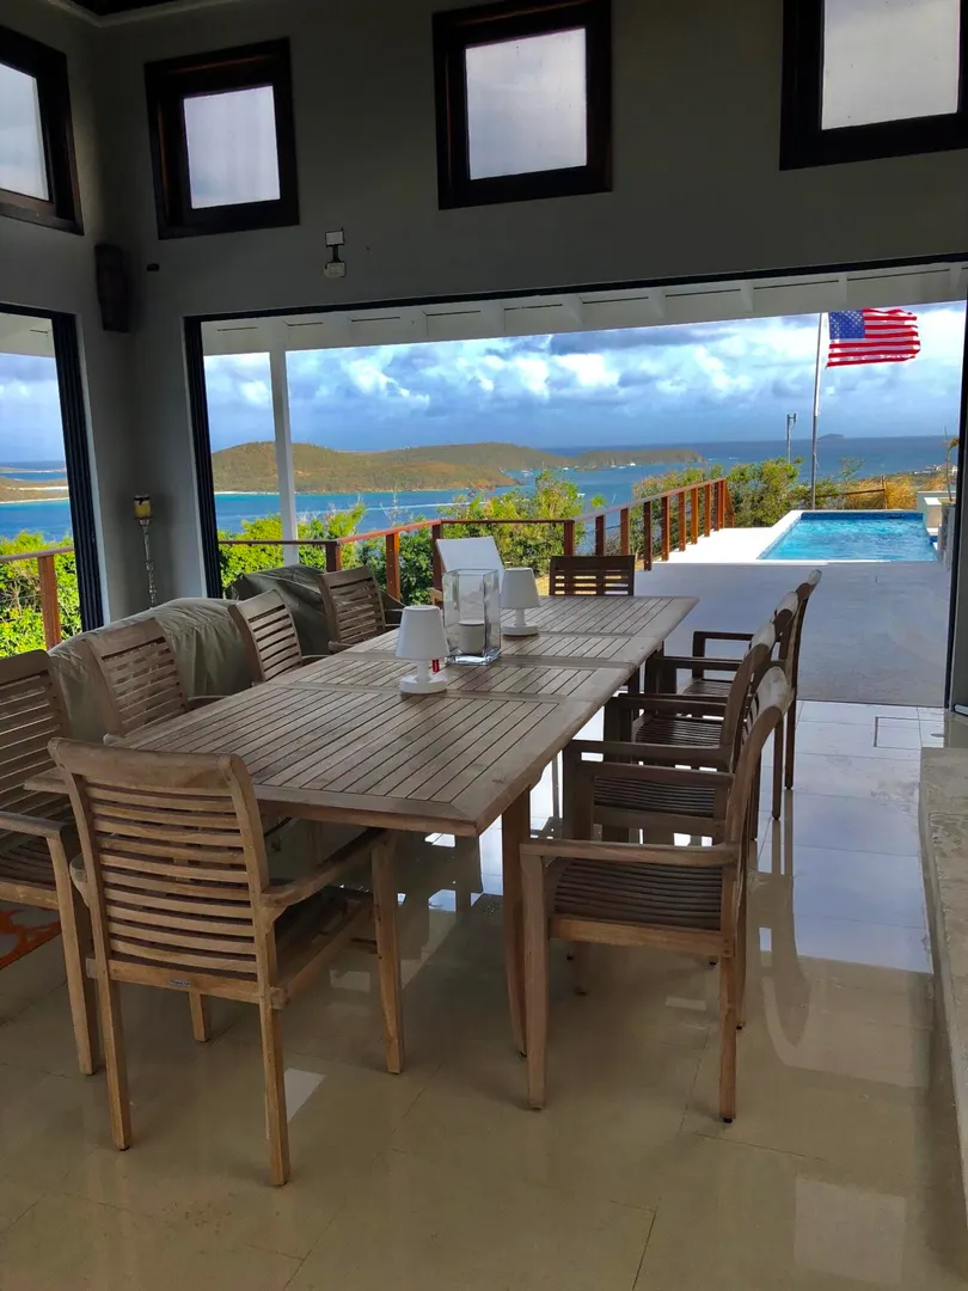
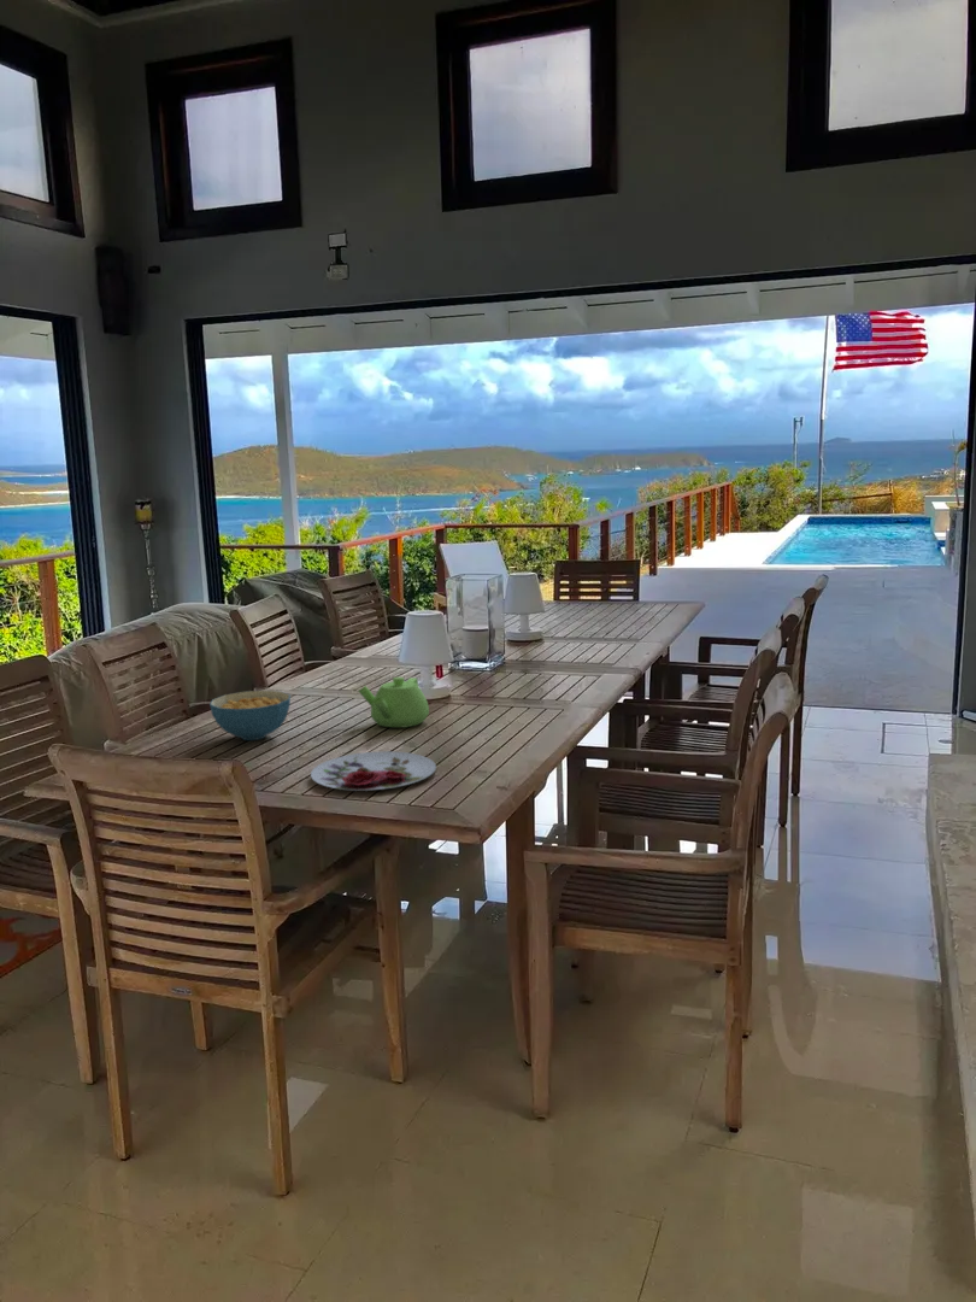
+ teapot [358,676,430,729]
+ plate [310,750,437,792]
+ cereal bowl [208,690,292,741]
